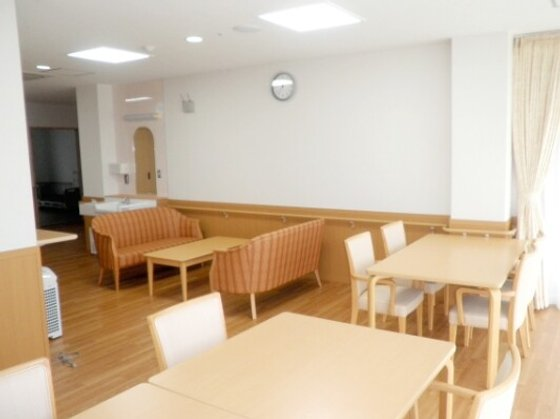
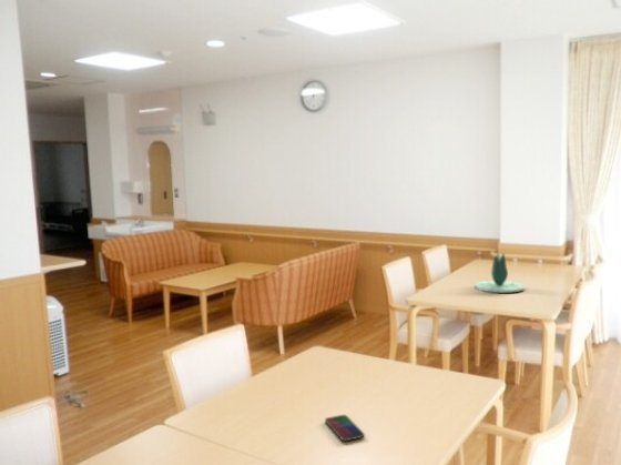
+ succulent plant [475,251,526,294]
+ smartphone [324,414,366,442]
